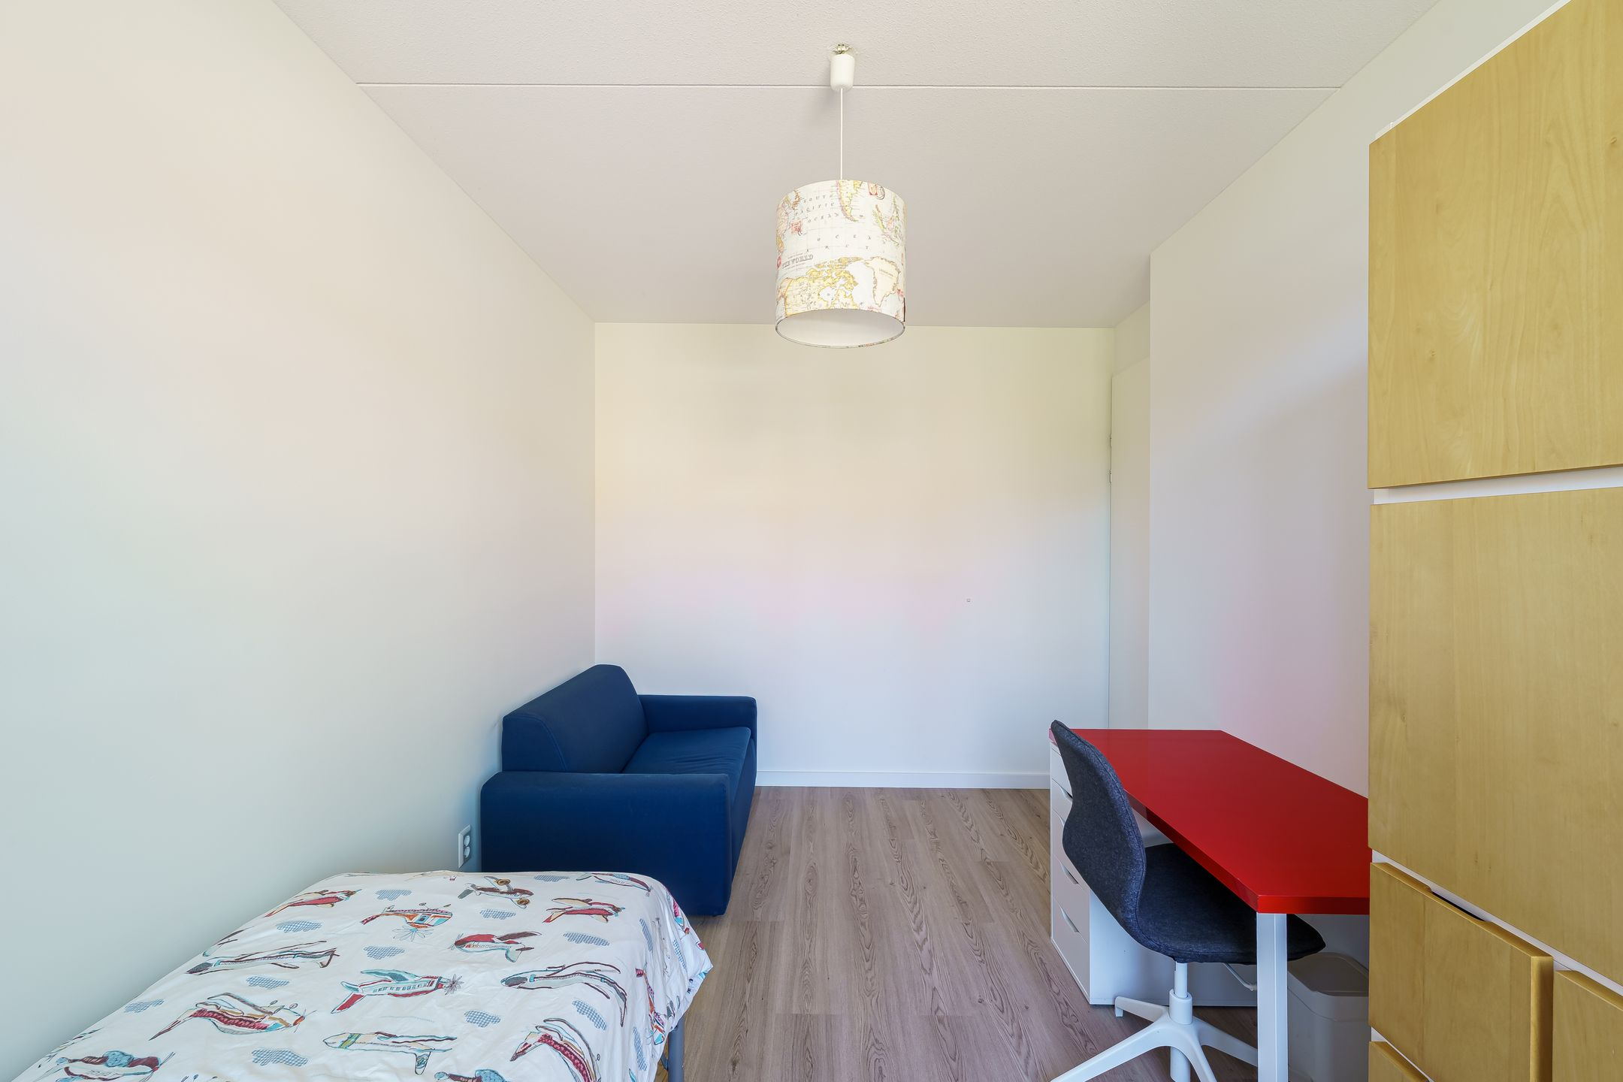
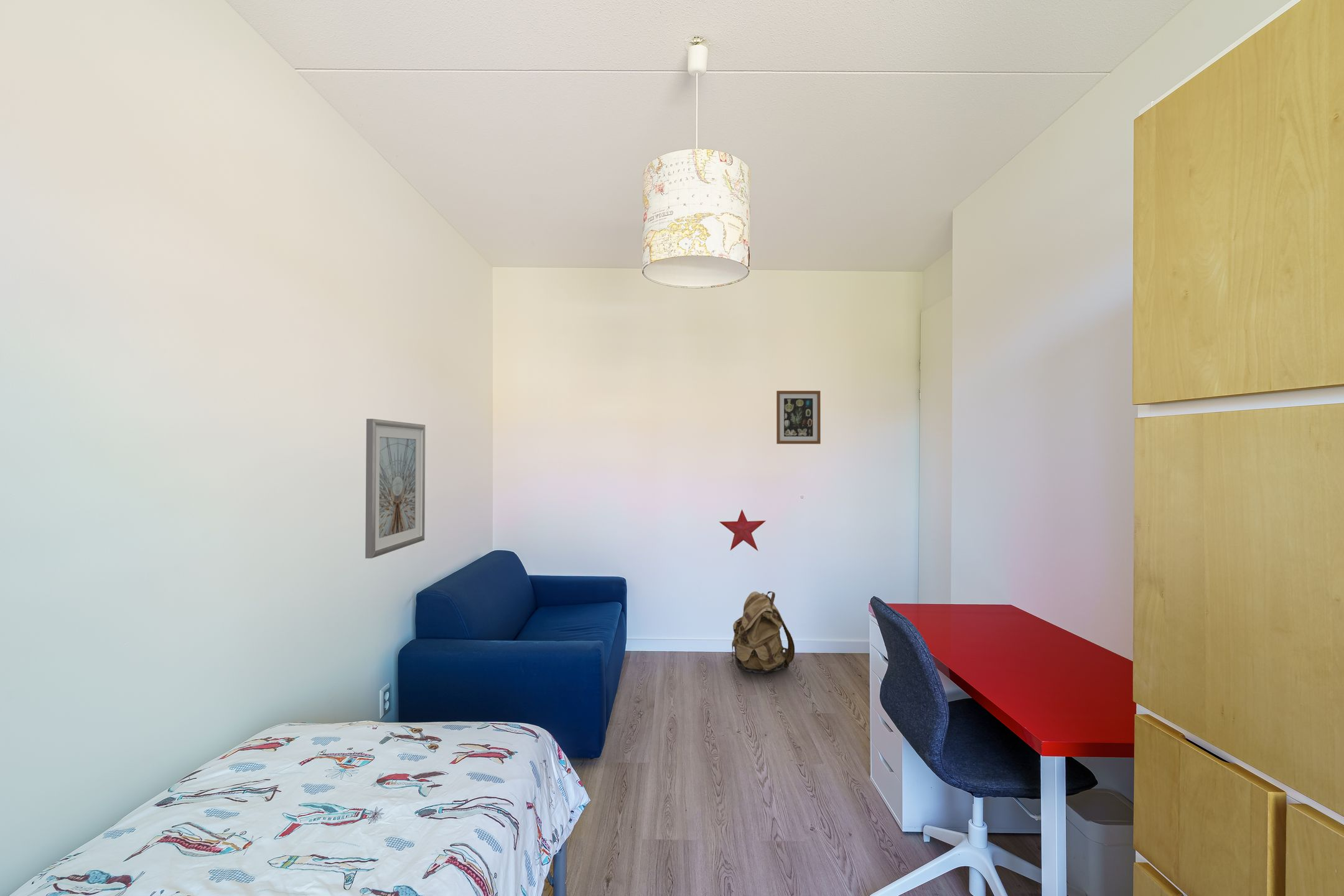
+ wall art [776,390,821,445]
+ decorative star [719,509,767,551]
+ backpack [730,590,795,674]
+ picture frame [365,418,426,559]
